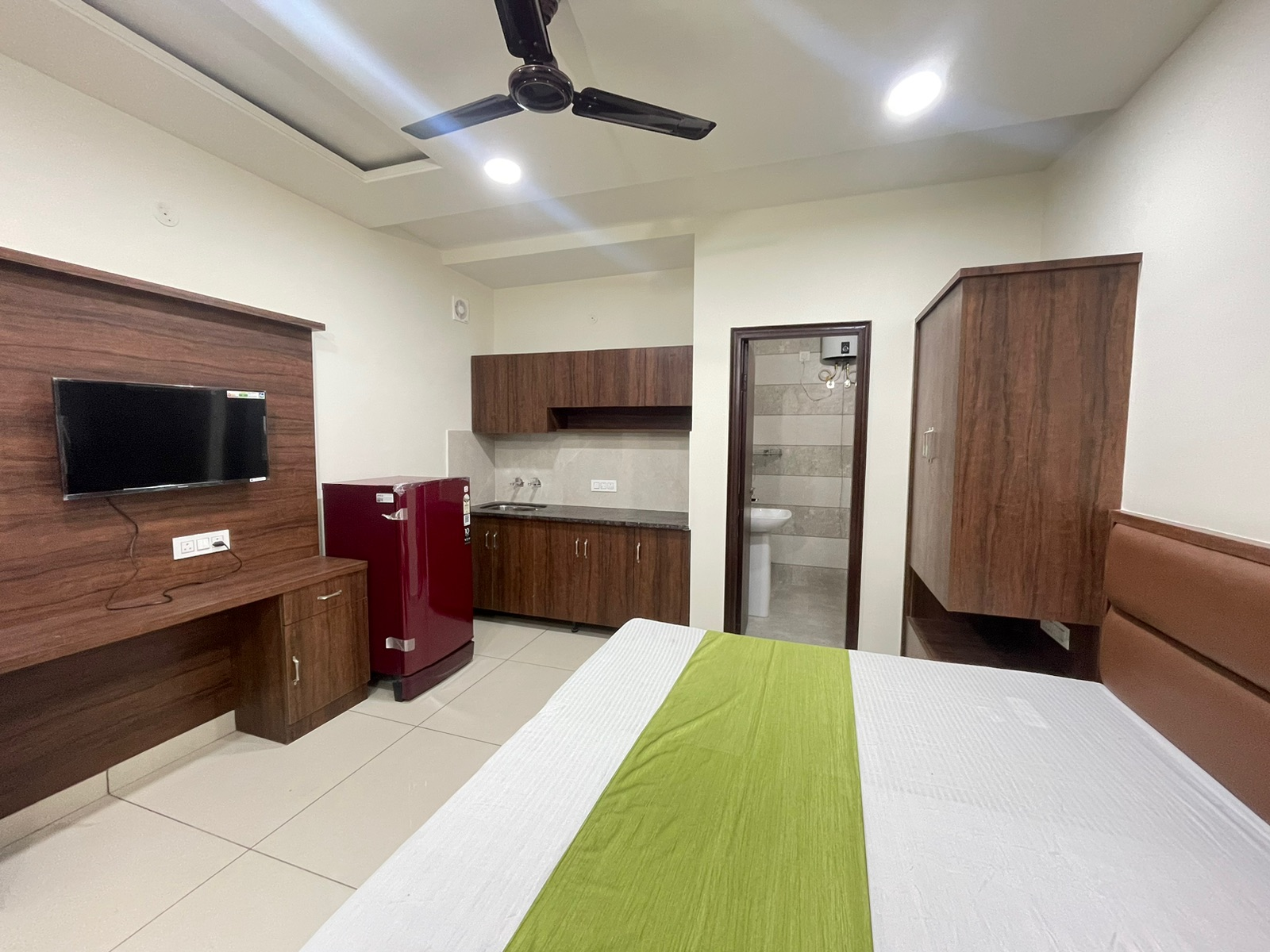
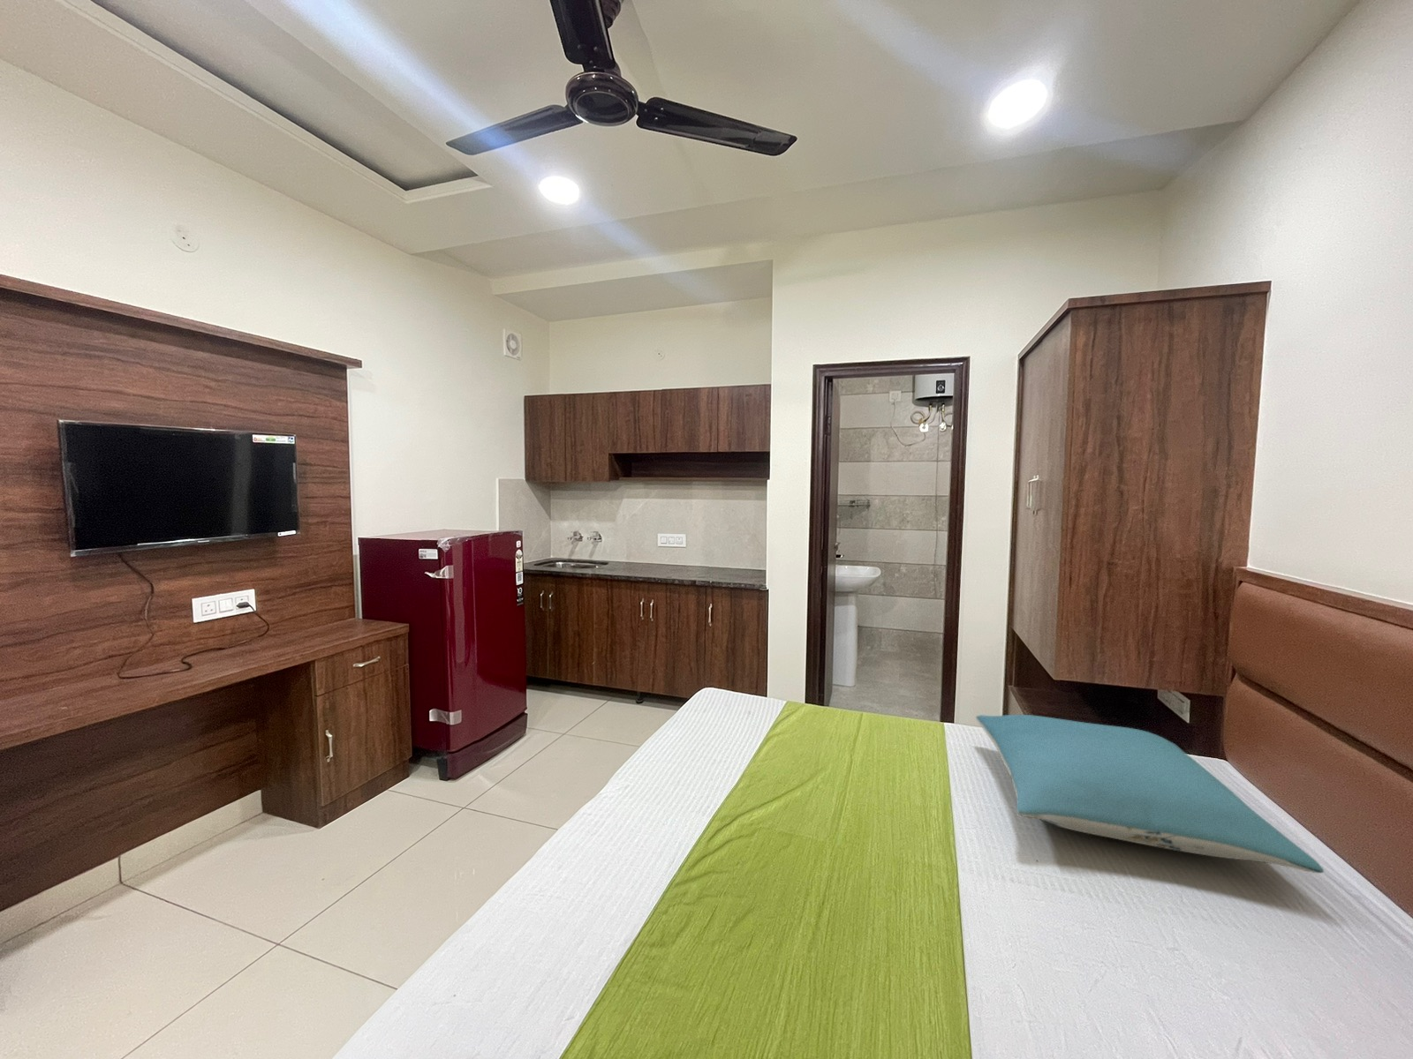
+ pillow [975,714,1325,873]
